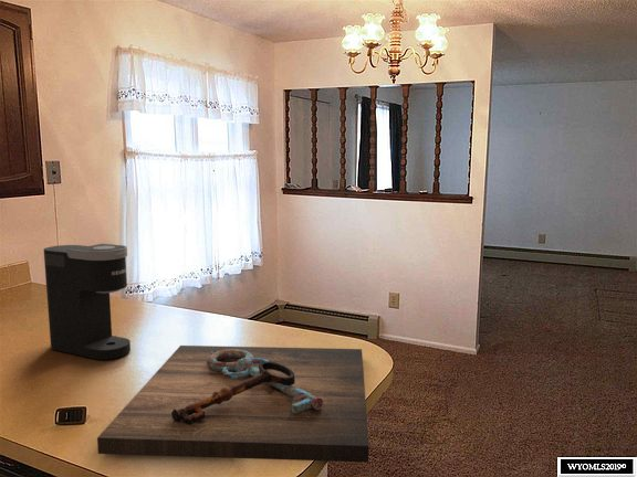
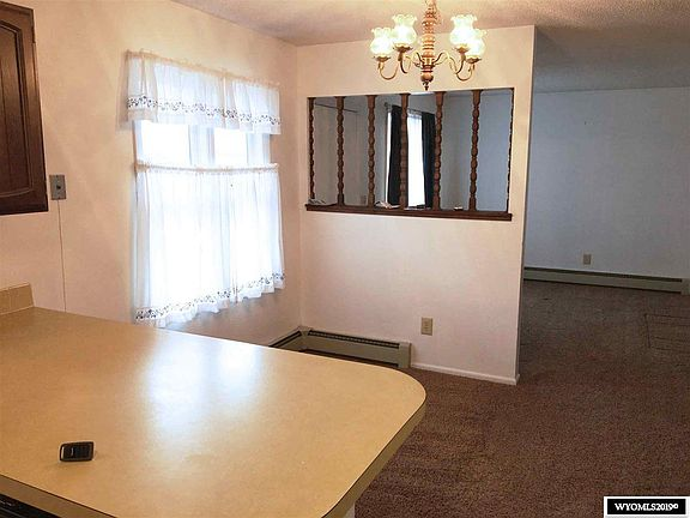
- cutting board [96,344,369,464]
- coffee maker [43,243,132,361]
